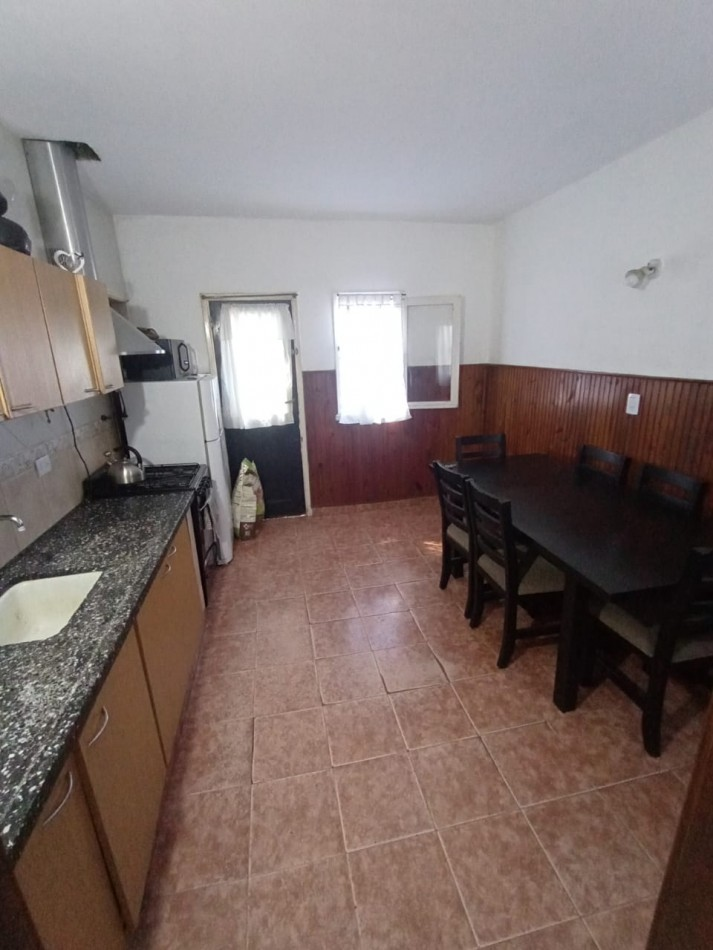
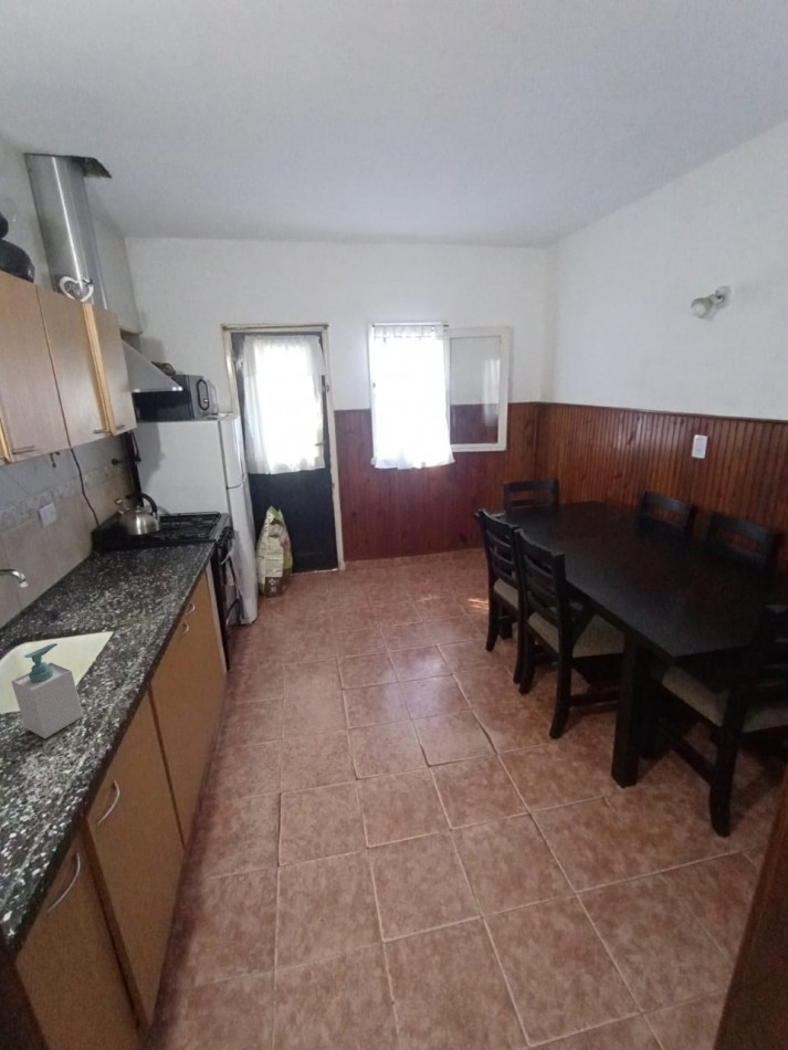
+ soap bottle [10,642,84,739]
